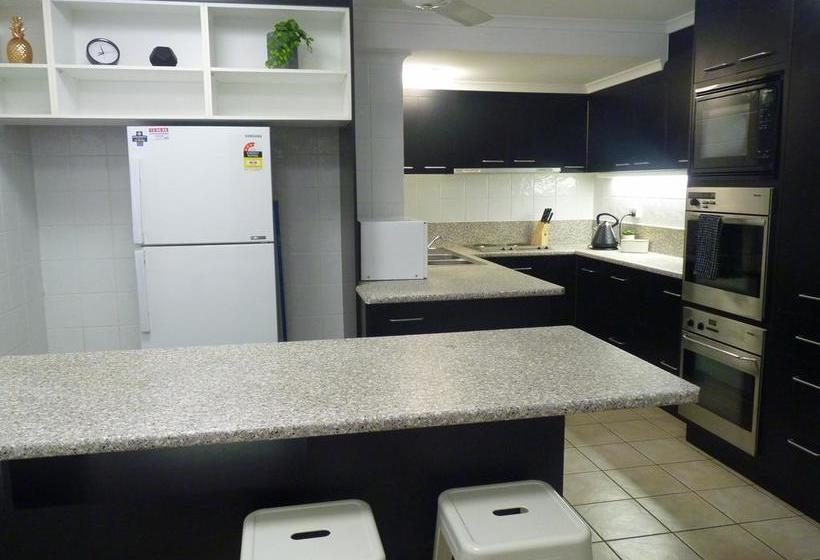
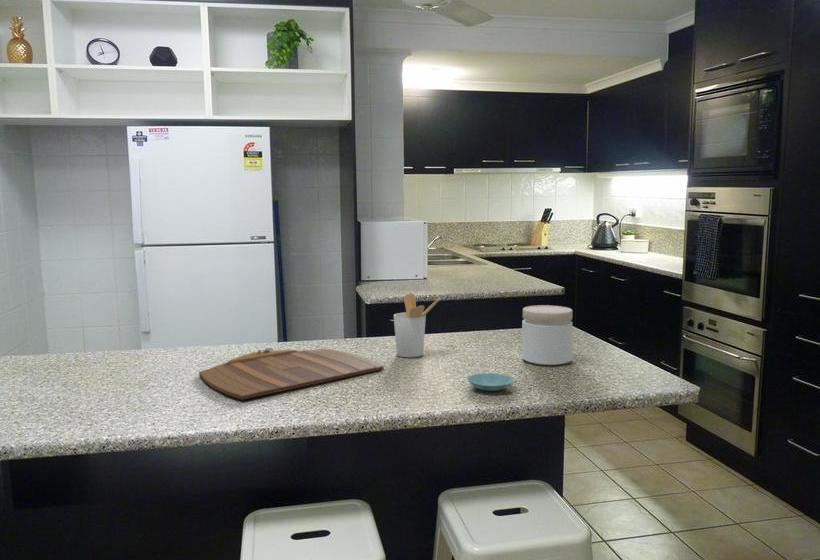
+ saucer [466,372,515,392]
+ cutting board [198,347,385,401]
+ jar [521,304,574,366]
+ utensil holder [393,292,442,358]
